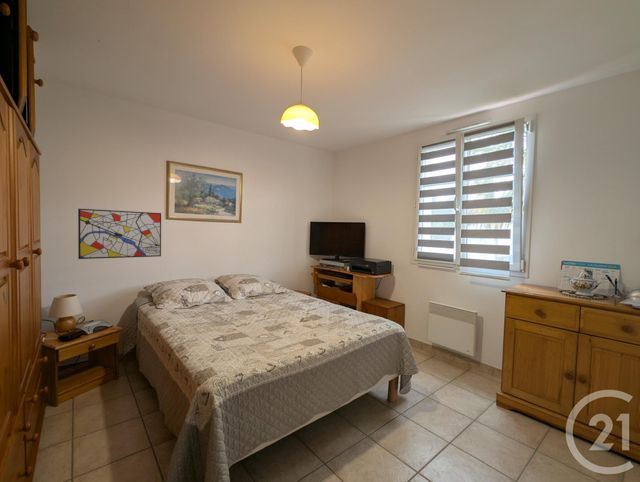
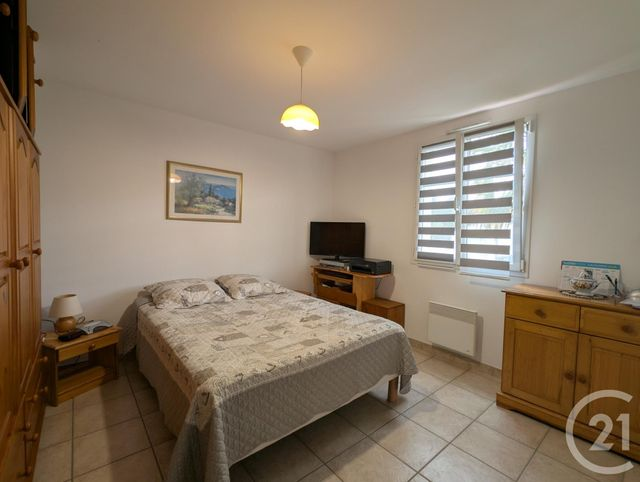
- wall art [77,208,162,260]
